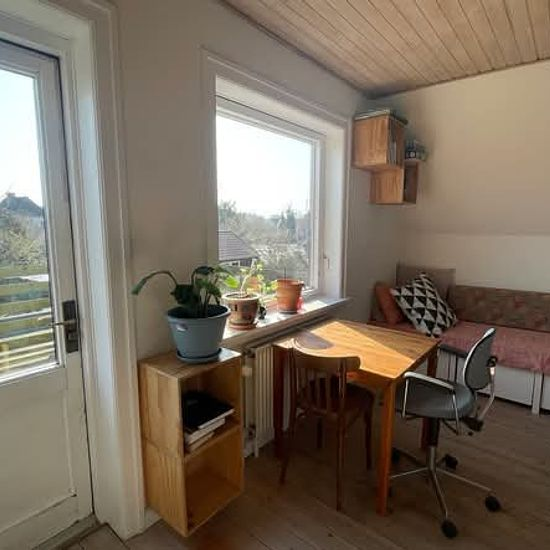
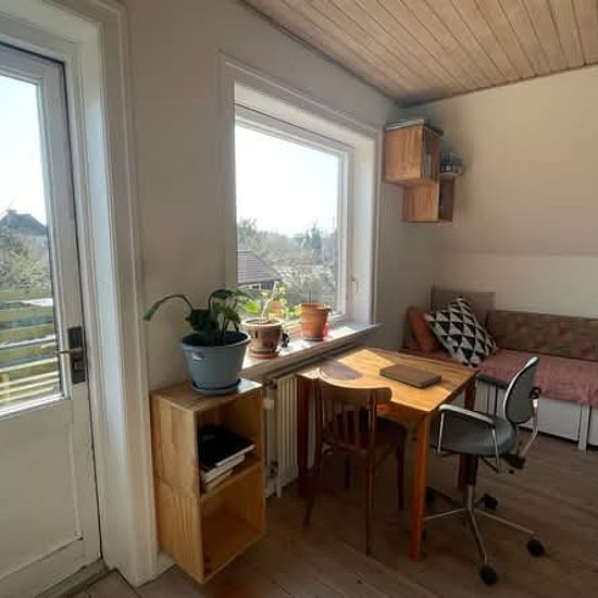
+ notebook [378,362,443,389]
